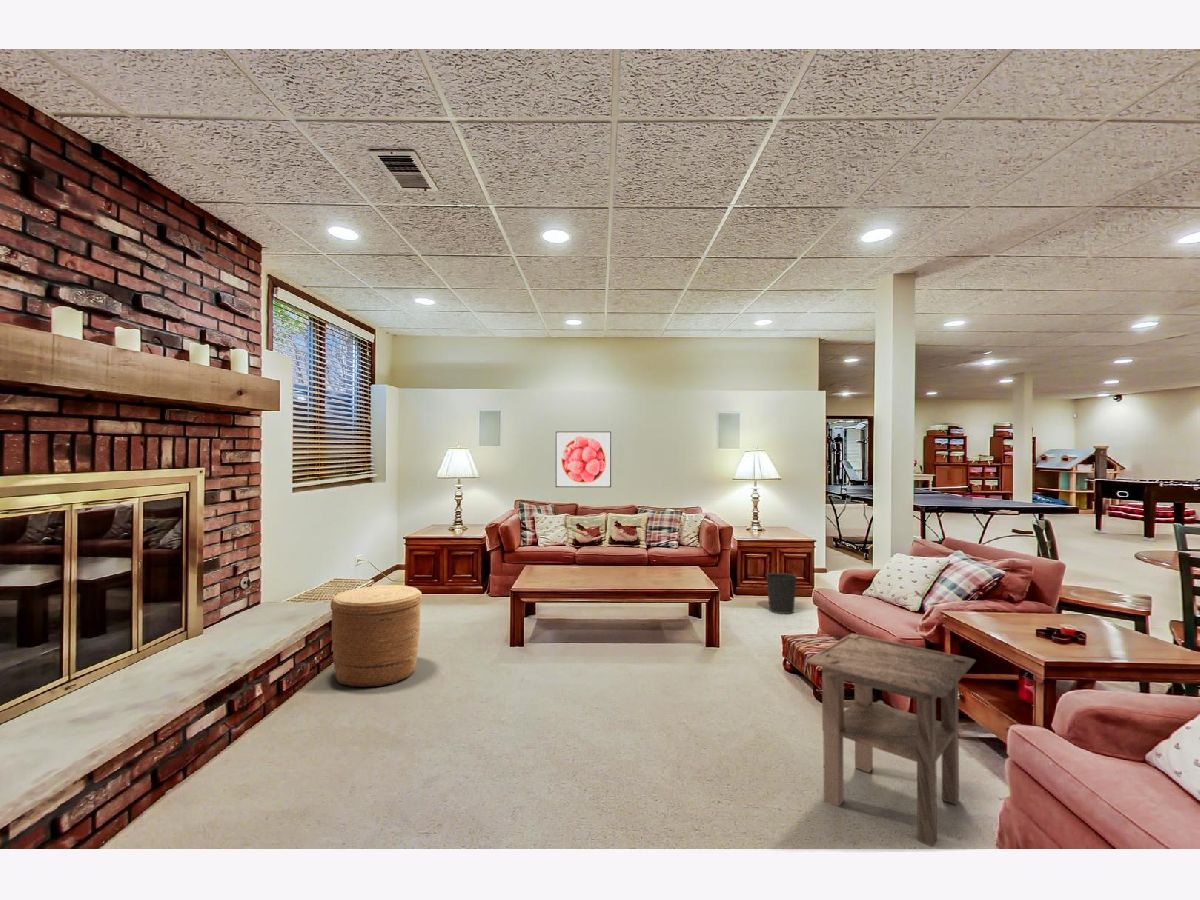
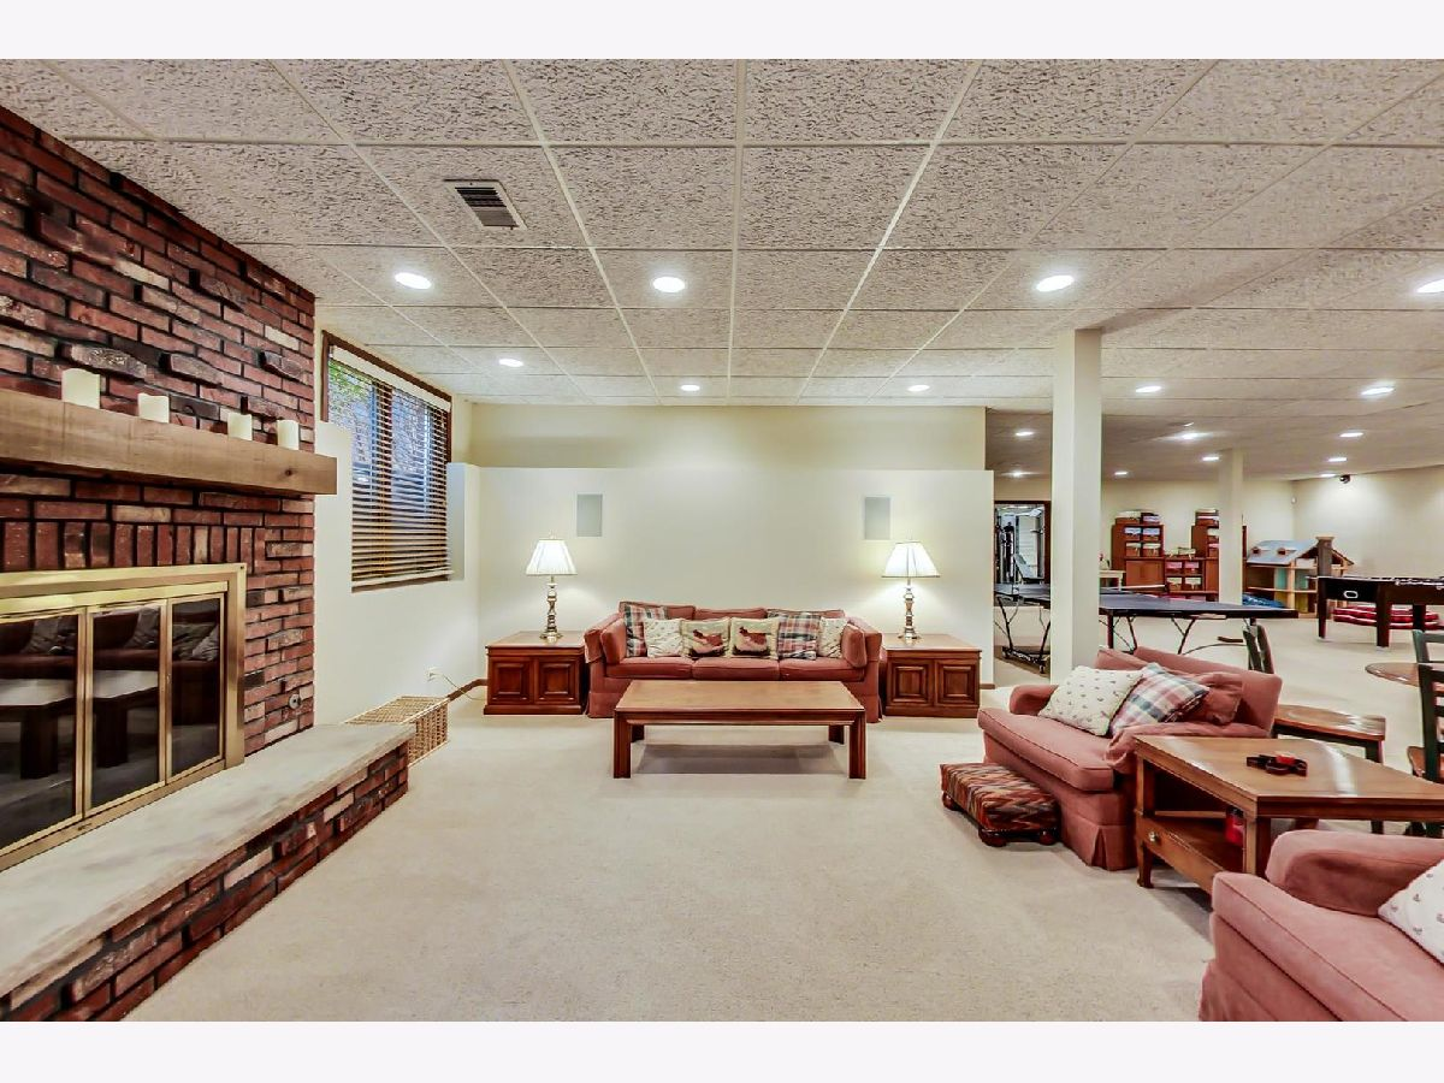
- basket [329,584,423,688]
- side table [803,633,977,848]
- wastebasket [765,572,798,615]
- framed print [555,430,612,488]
